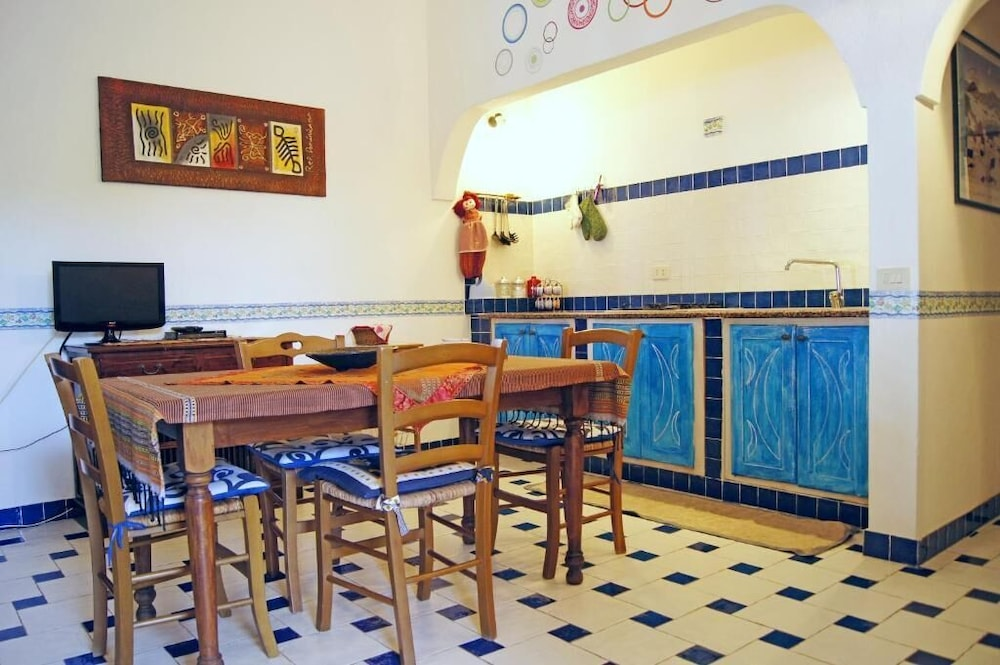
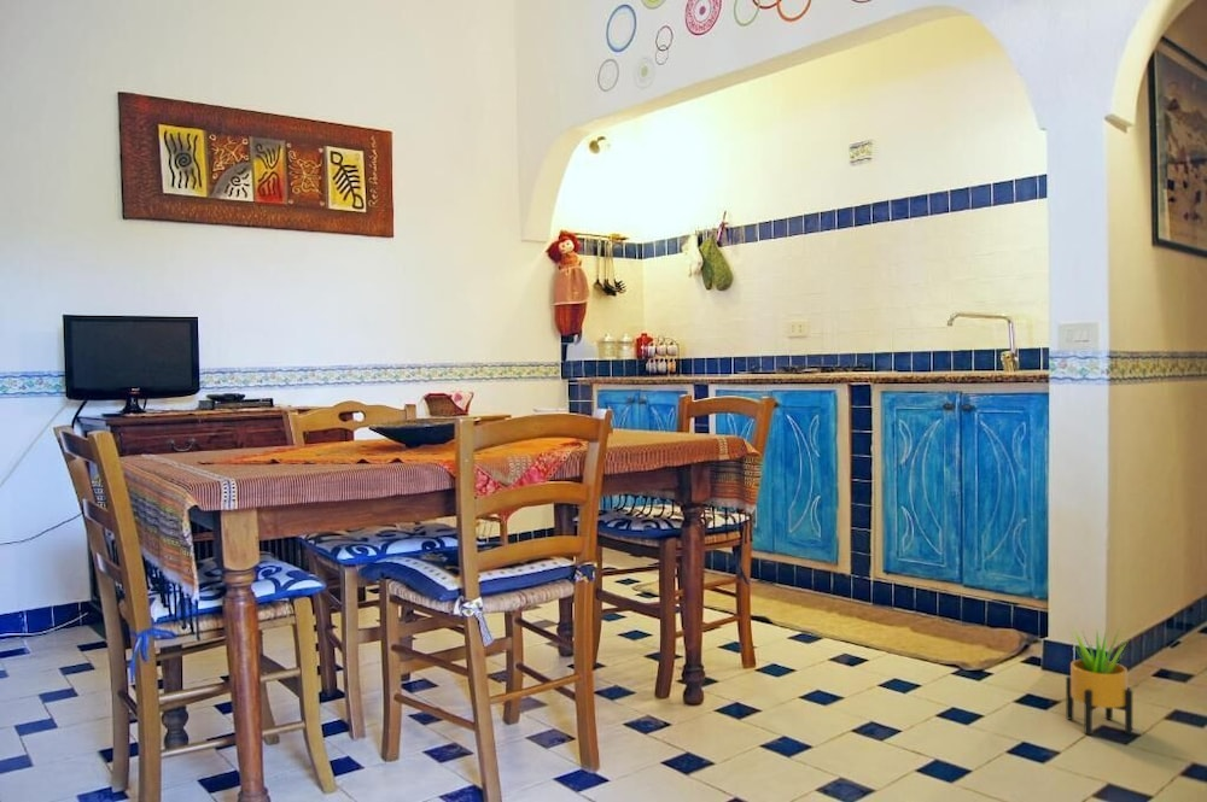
+ potted plant [1065,624,1133,736]
